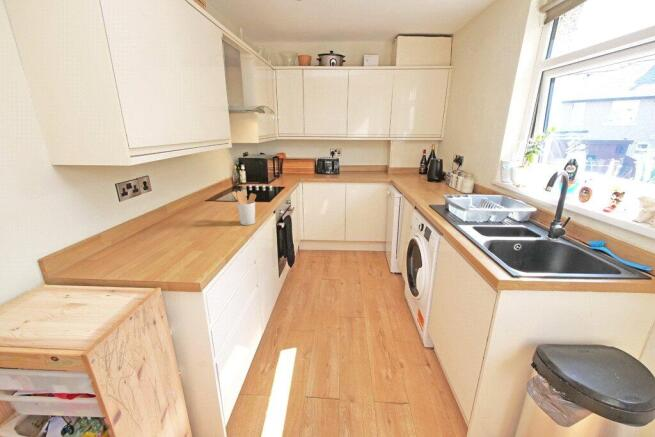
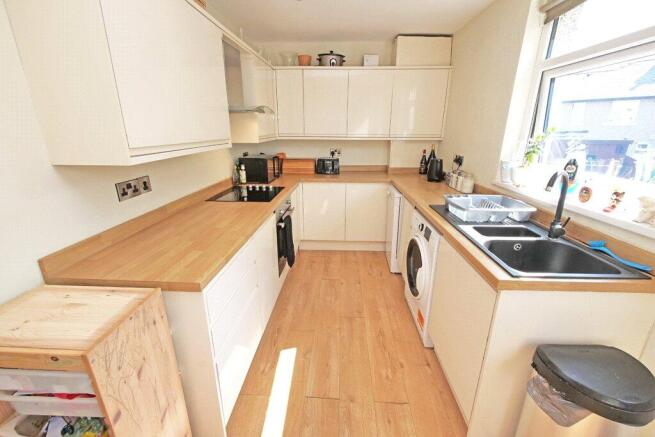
- utensil holder [231,190,257,226]
